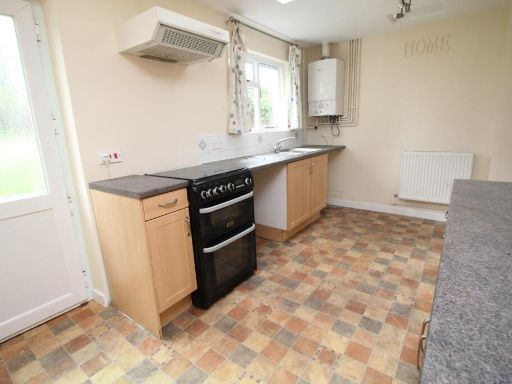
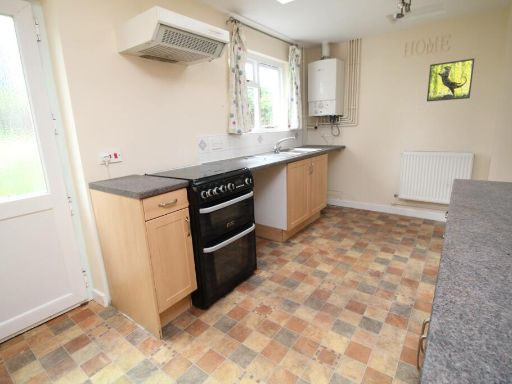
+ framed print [426,57,476,102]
